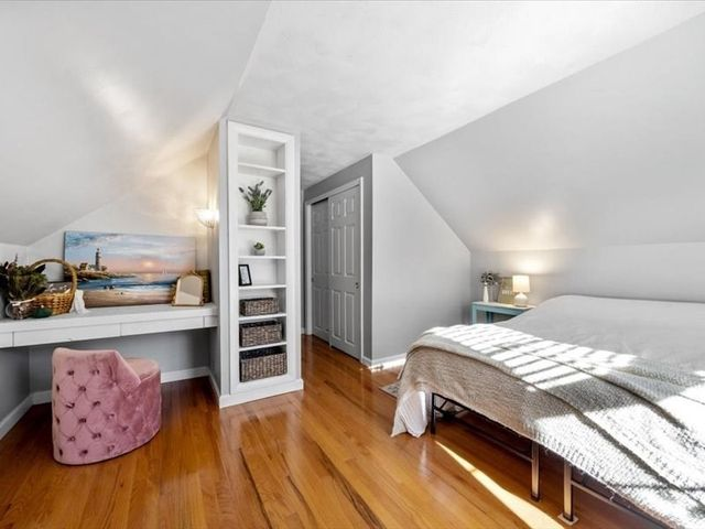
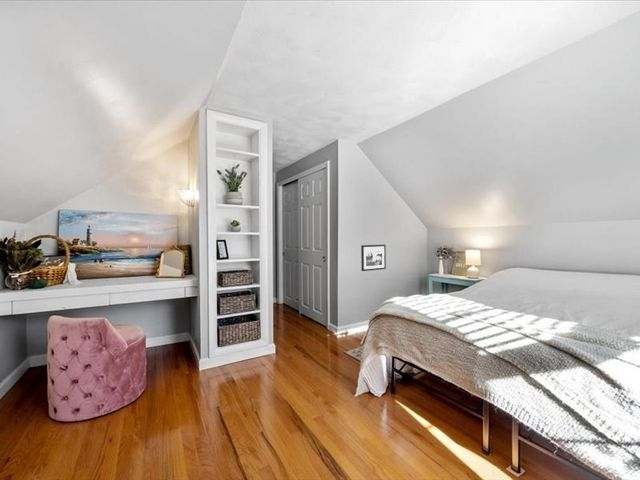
+ picture frame [360,244,387,272]
